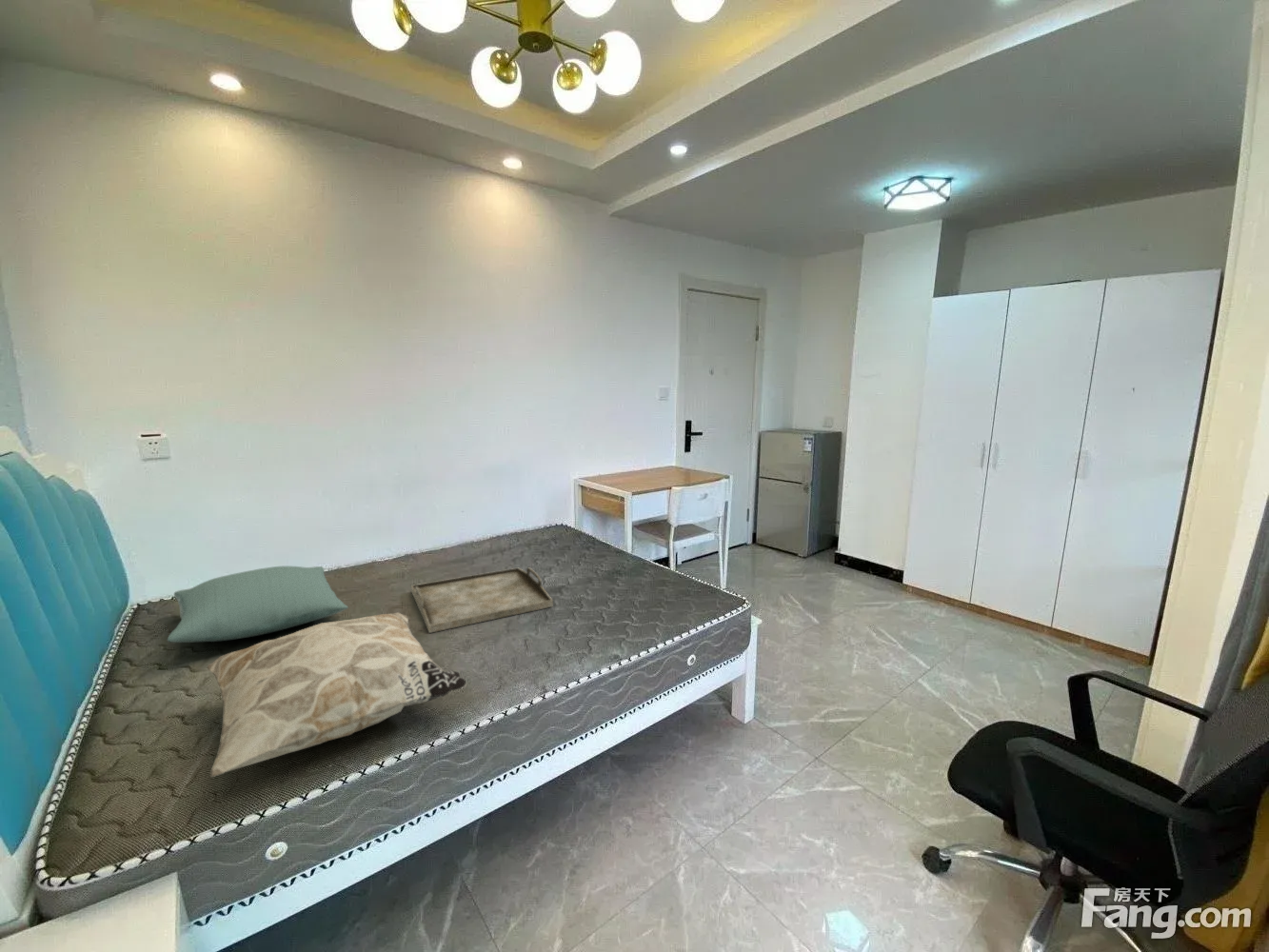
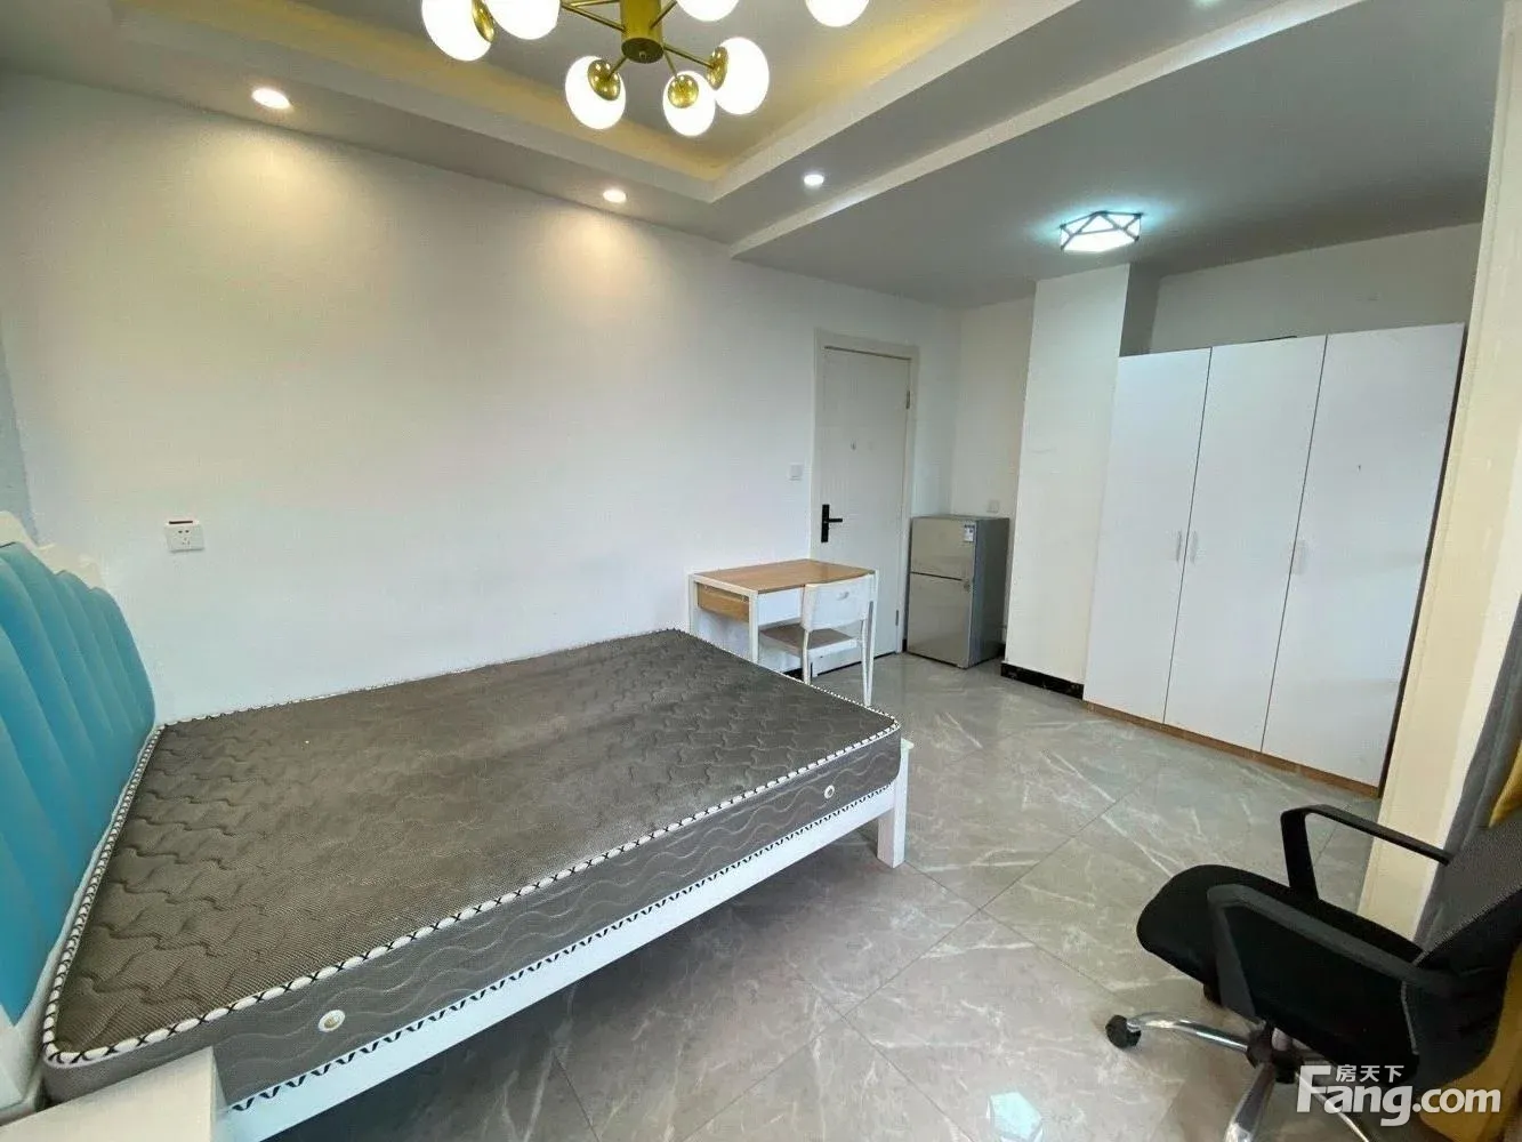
- serving tray [410,567,554,634]
- pillow [167,565,349,644]
- decorative pillow [207,612,467,778]
